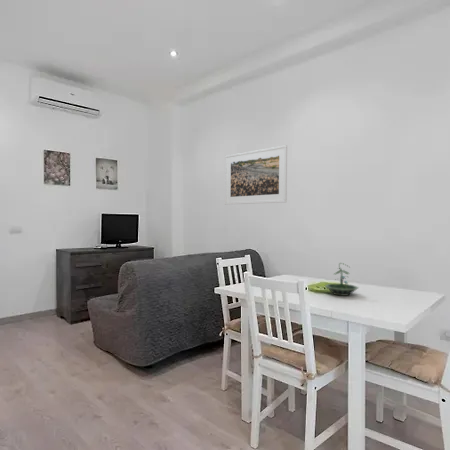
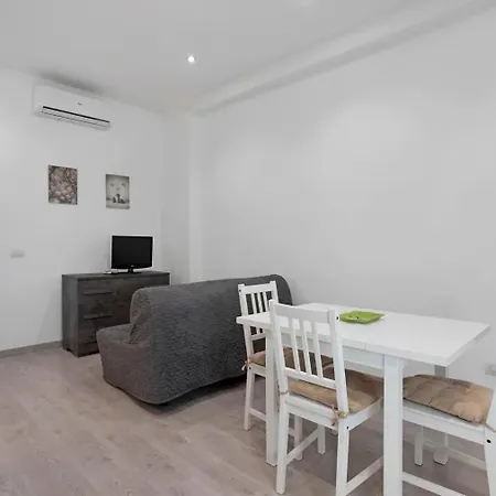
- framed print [224,144,288,206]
- terrarium [324,262,360,297]
